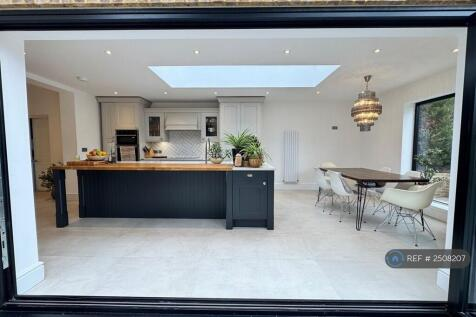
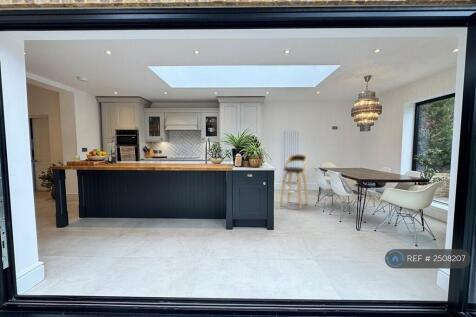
+ bar stool [279,153,309,211]
